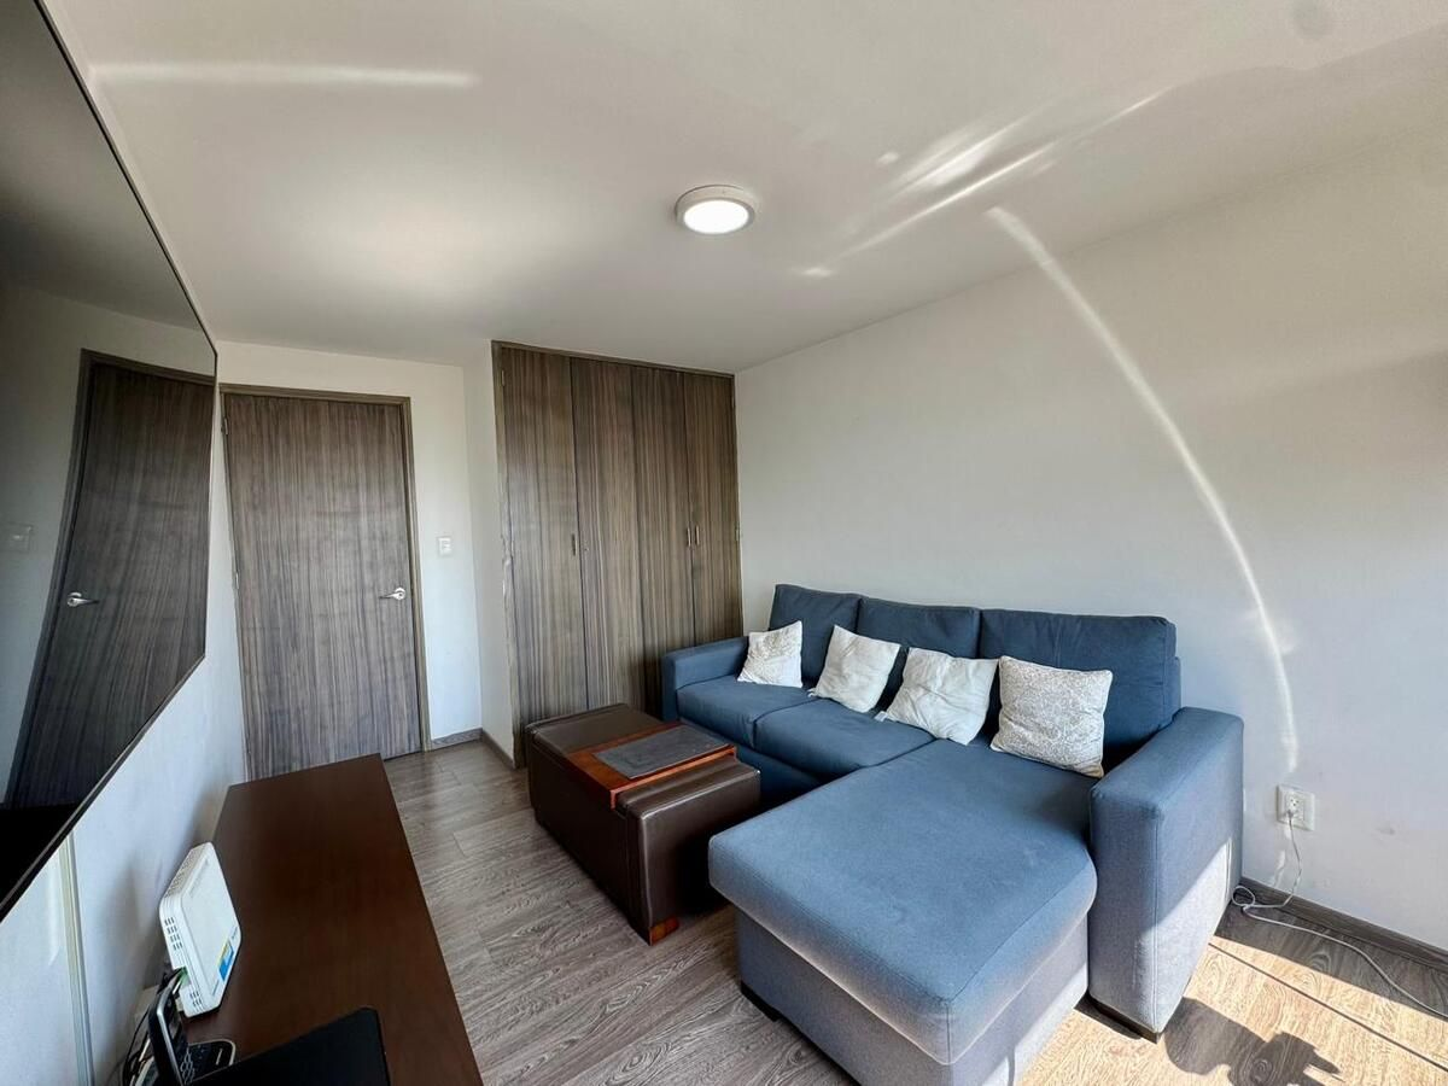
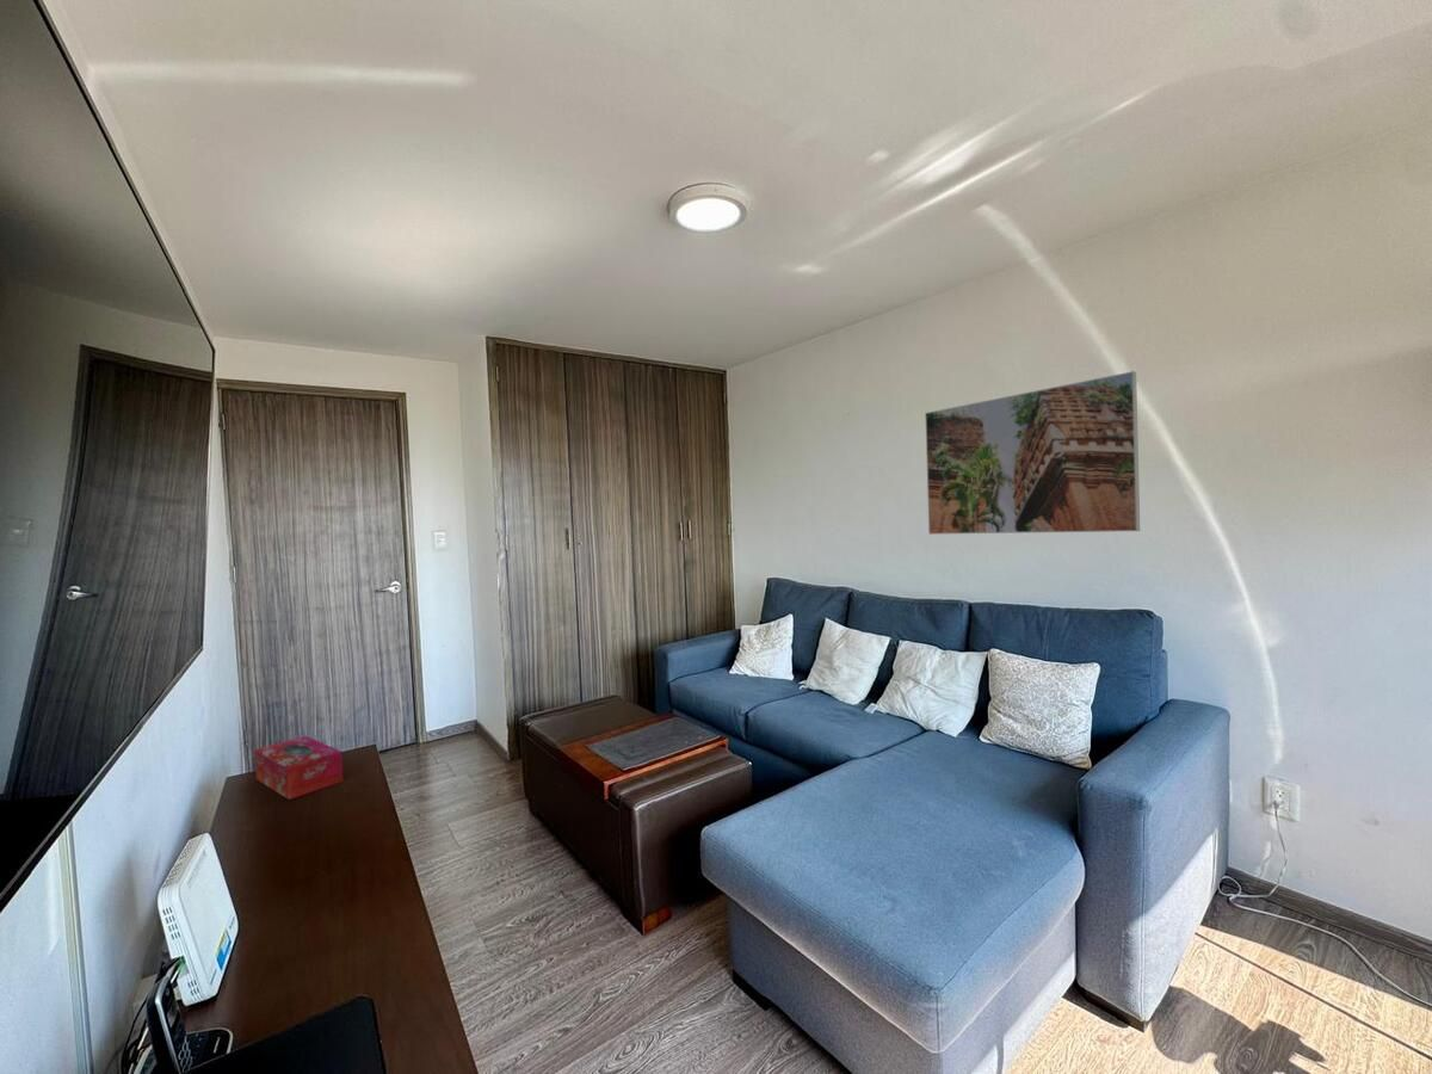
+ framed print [924,370,1141,536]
+ tissue box [253,735,344,801]
